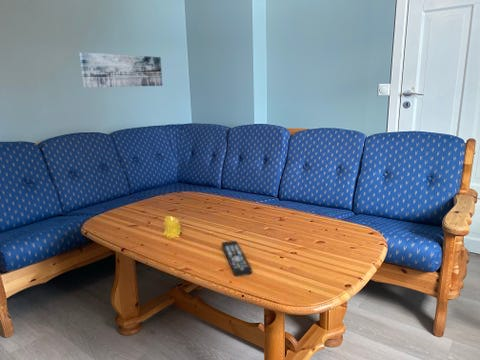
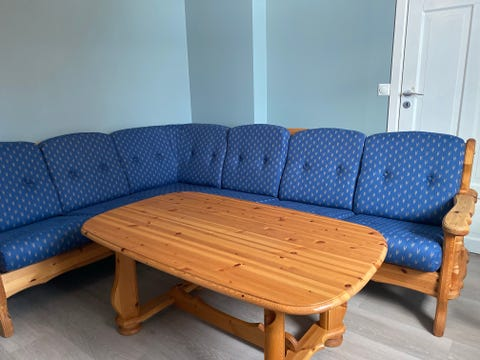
- remote control [220,240,253,277]
- wall art [79,52,163,88]
- candle [162,215,183,239]
